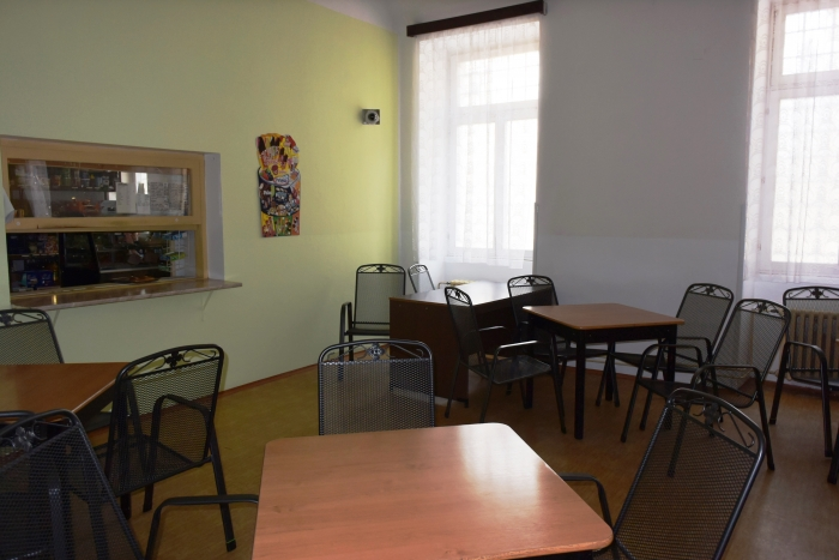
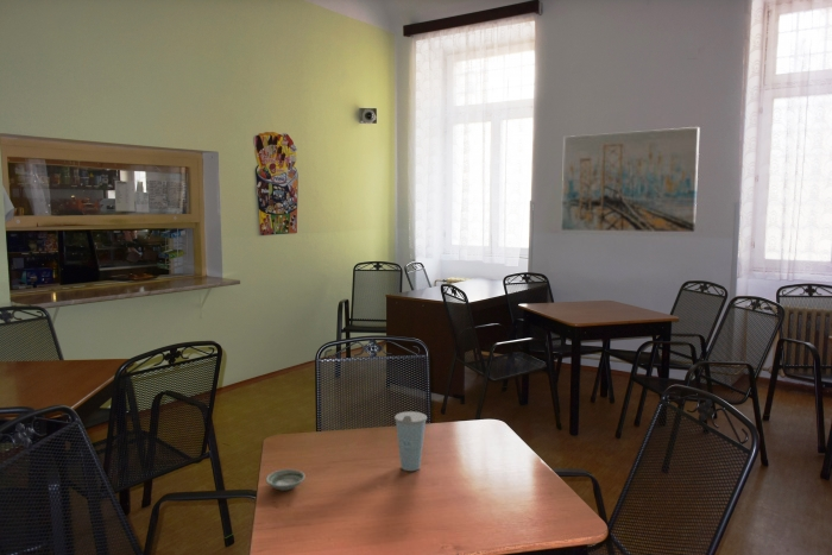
+ wall art [560,126,701,233]
+ saucer [265,468,307,492]
+ cup [393,410,428,472]
